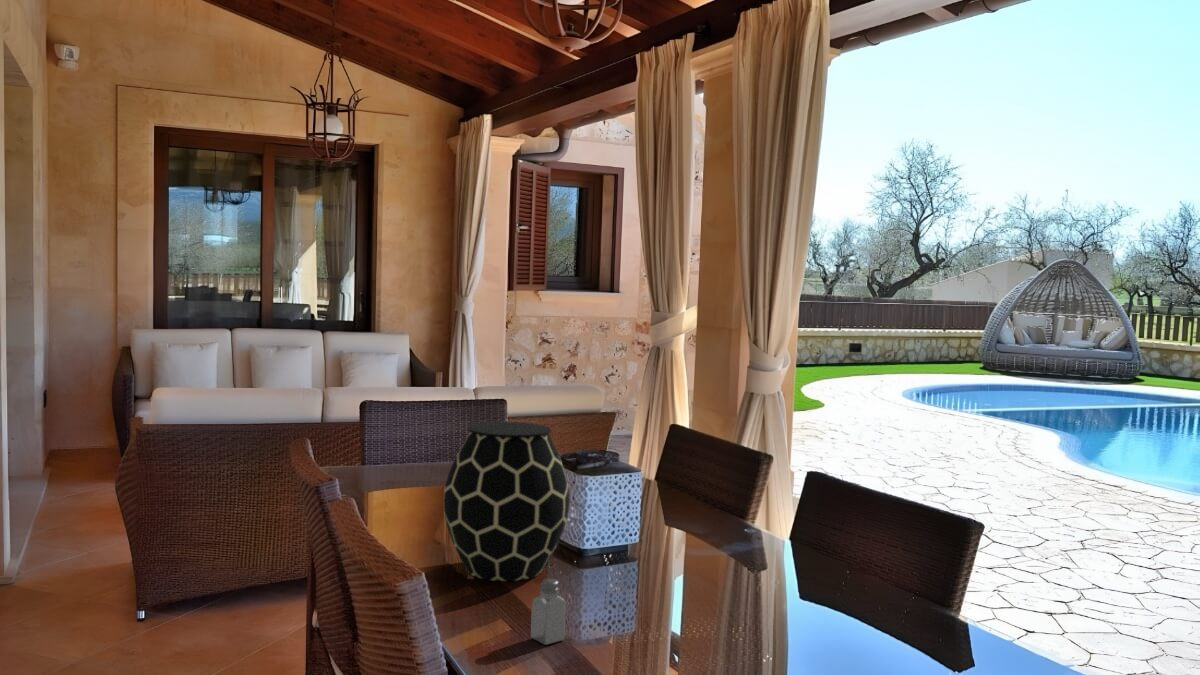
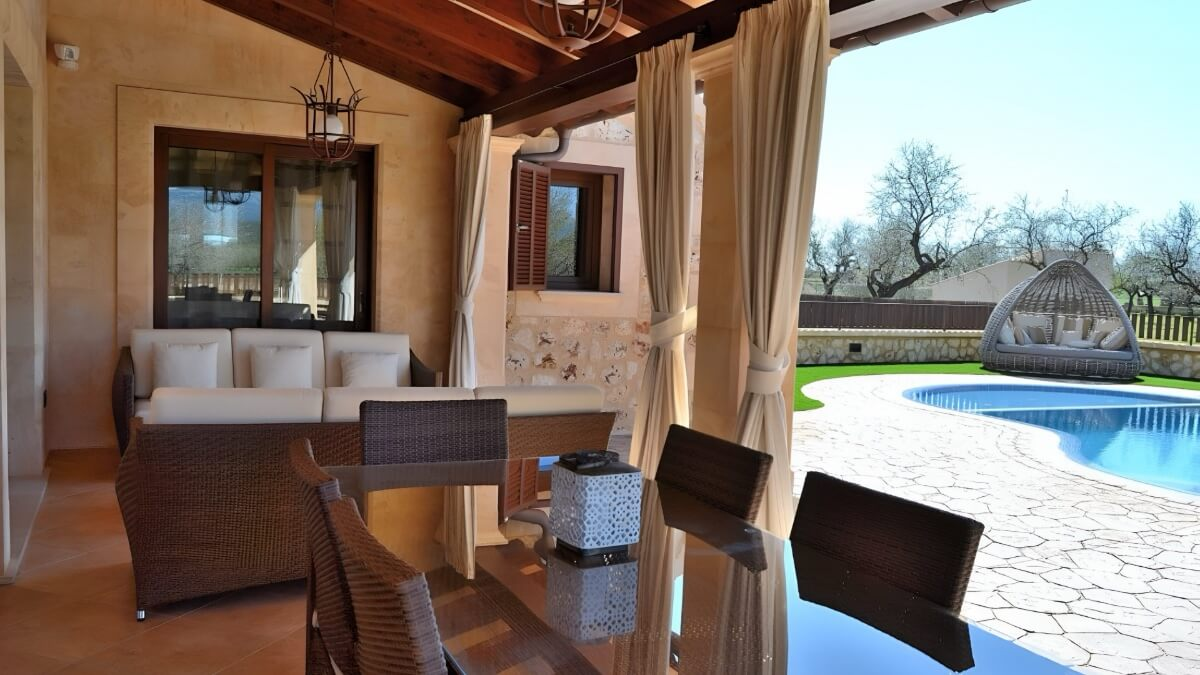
- vase [442,421,571,582]
- saltshaker [530,577,567,646]
